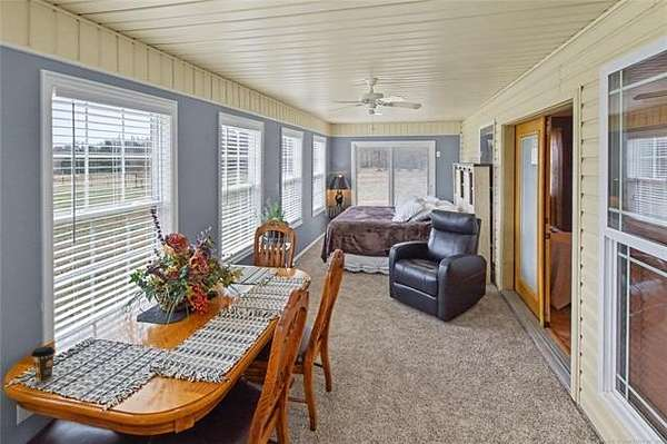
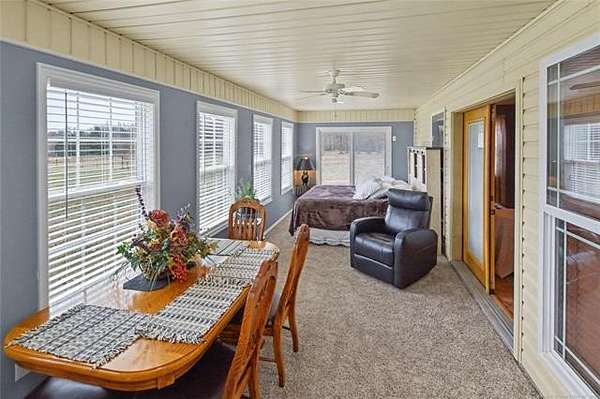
- coffee cup [30,346,56,383]
